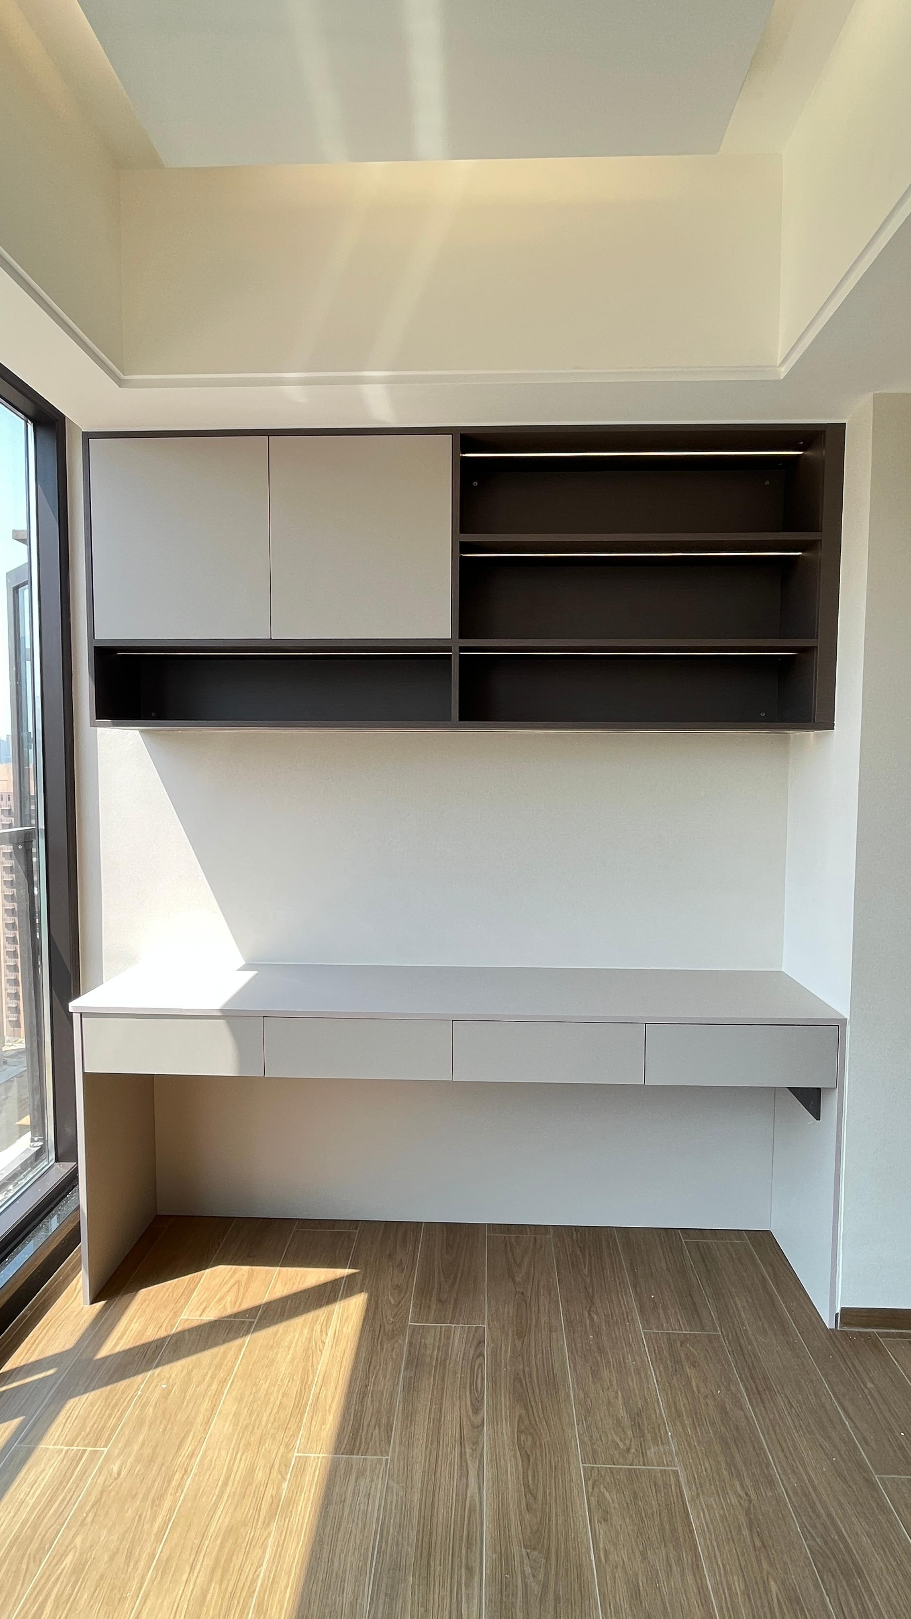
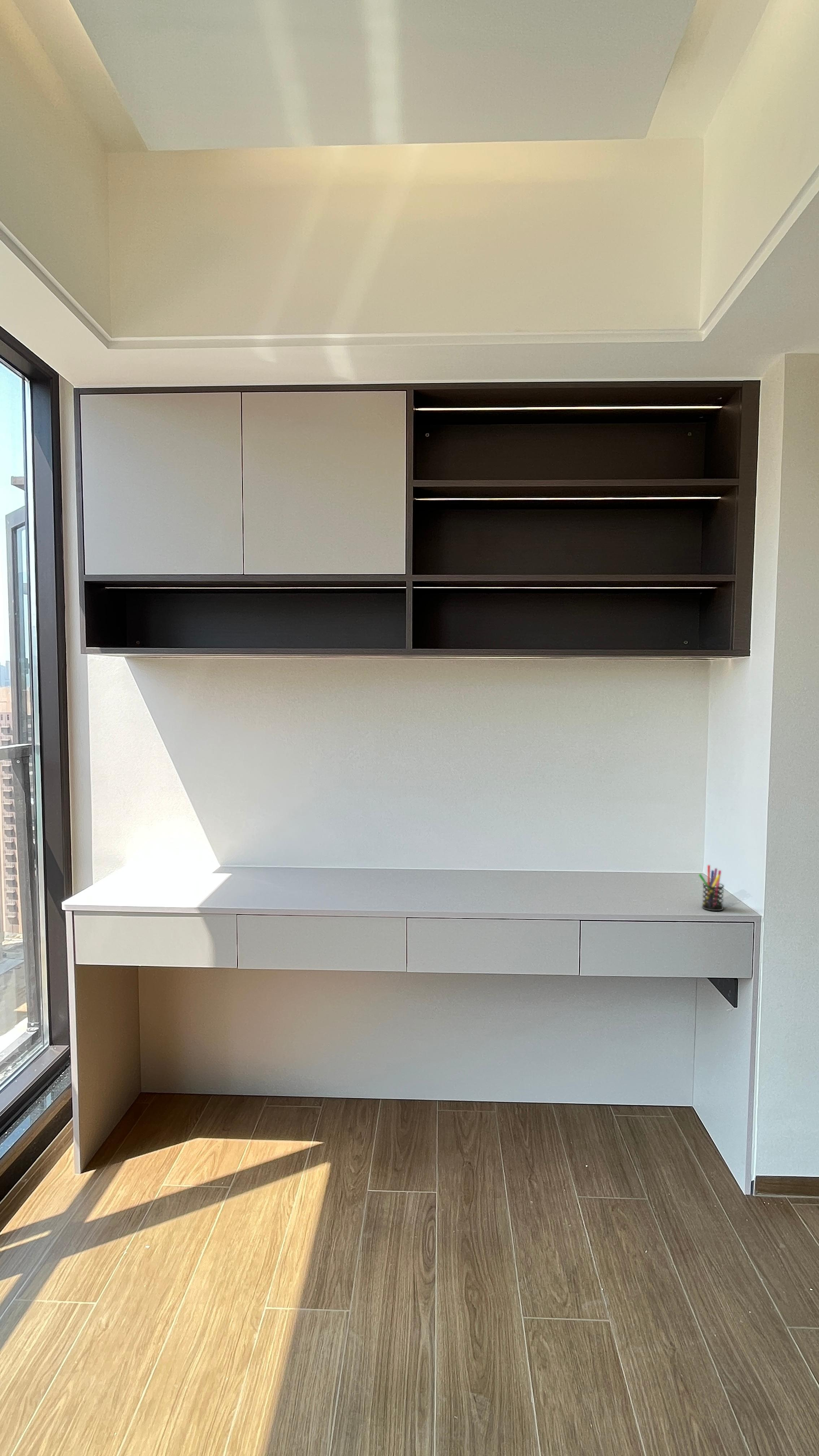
+ pen holder [698,865,724,911]
